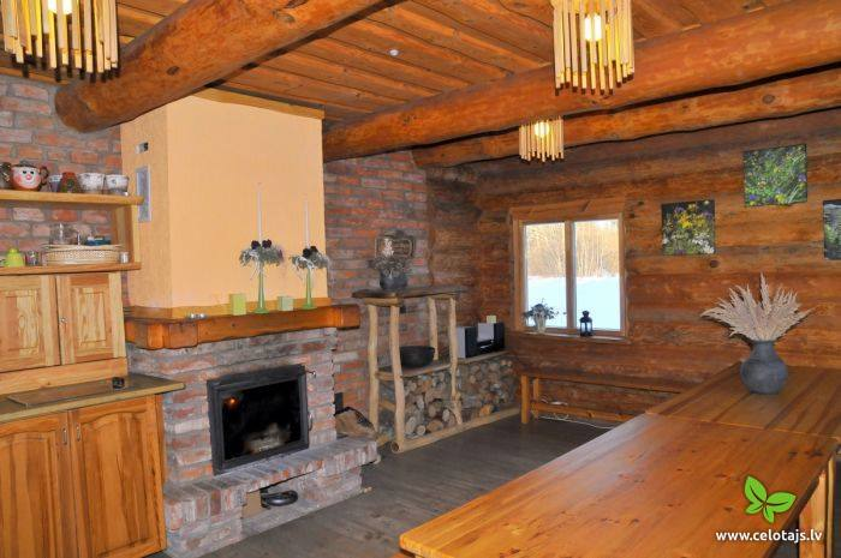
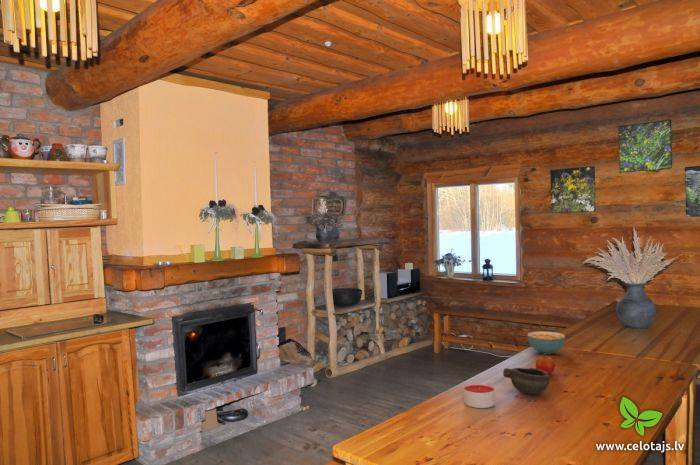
+ fruit [535,353,556,375]
+ bowl [502,367,551,395]
+ cereal bowl [526,330,566,355]
+ candle [463,382,496,409]
